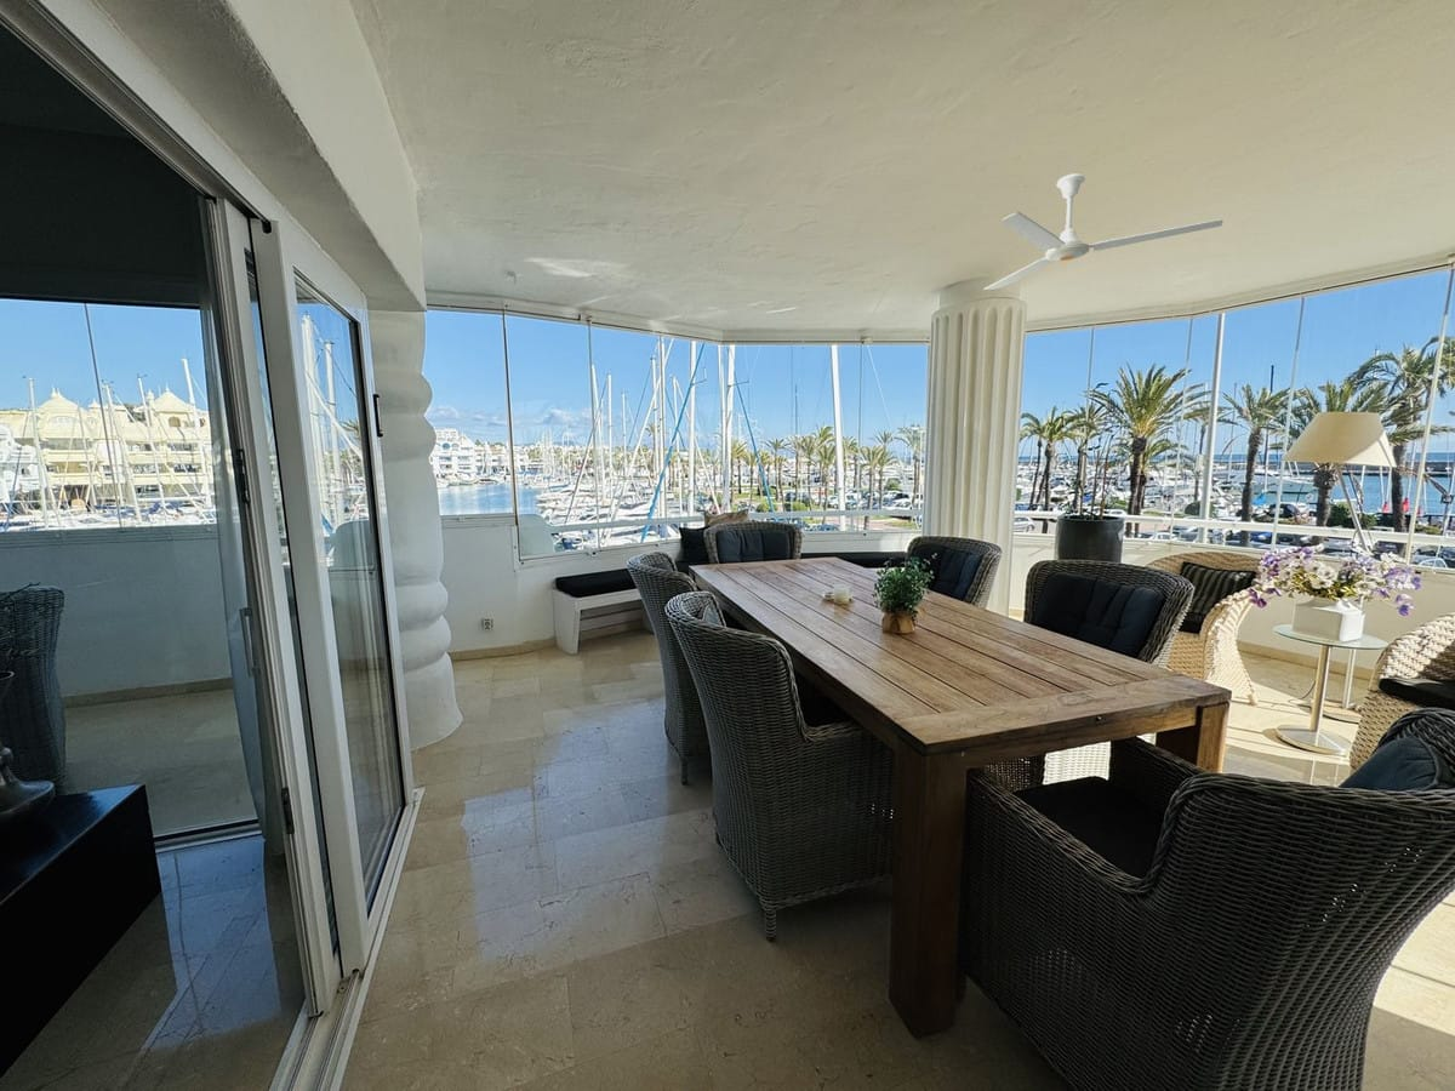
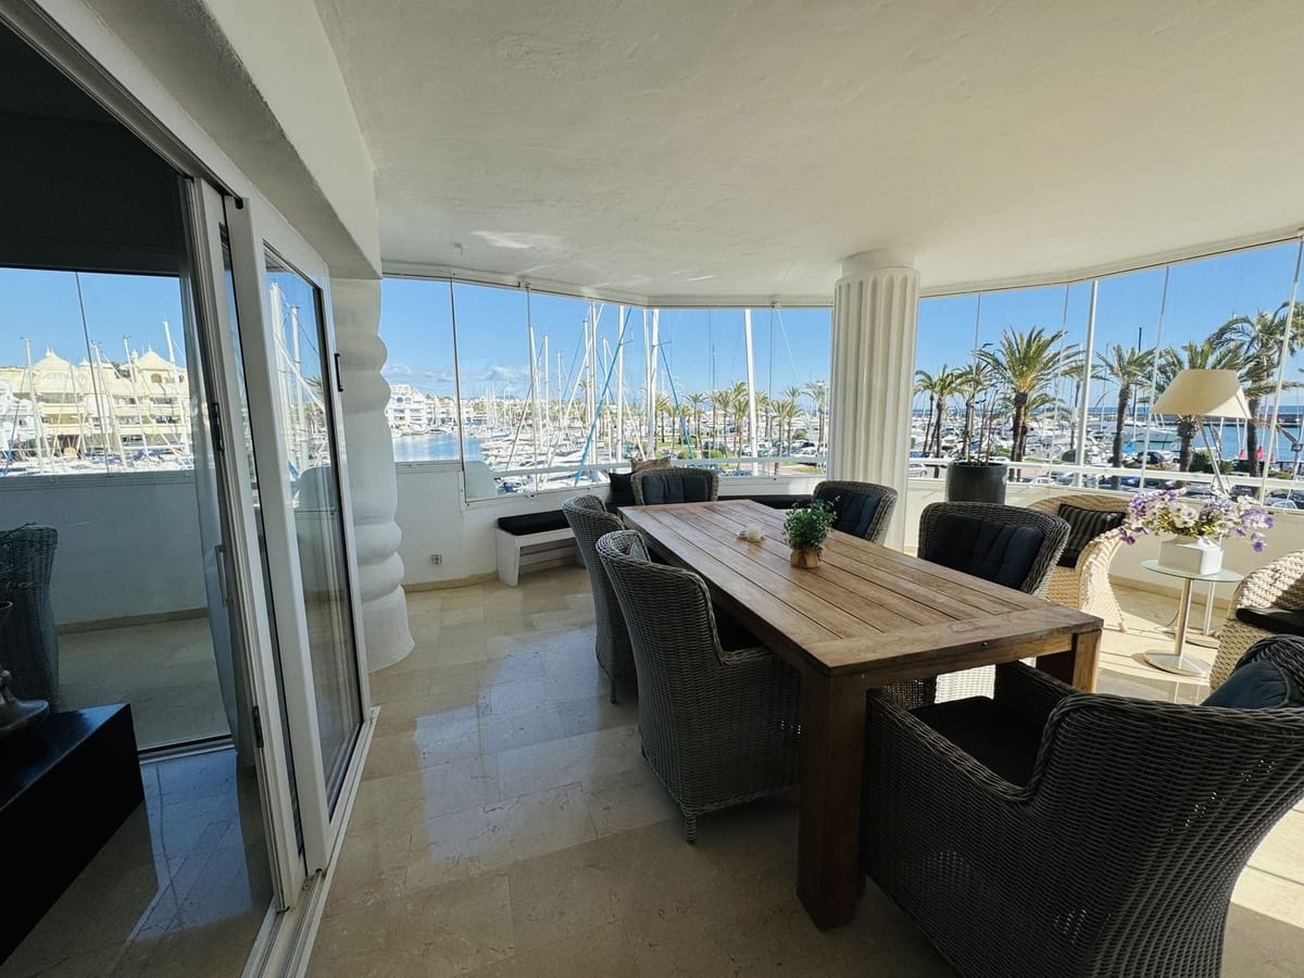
- ceiling fan [982,172,1223,291]
